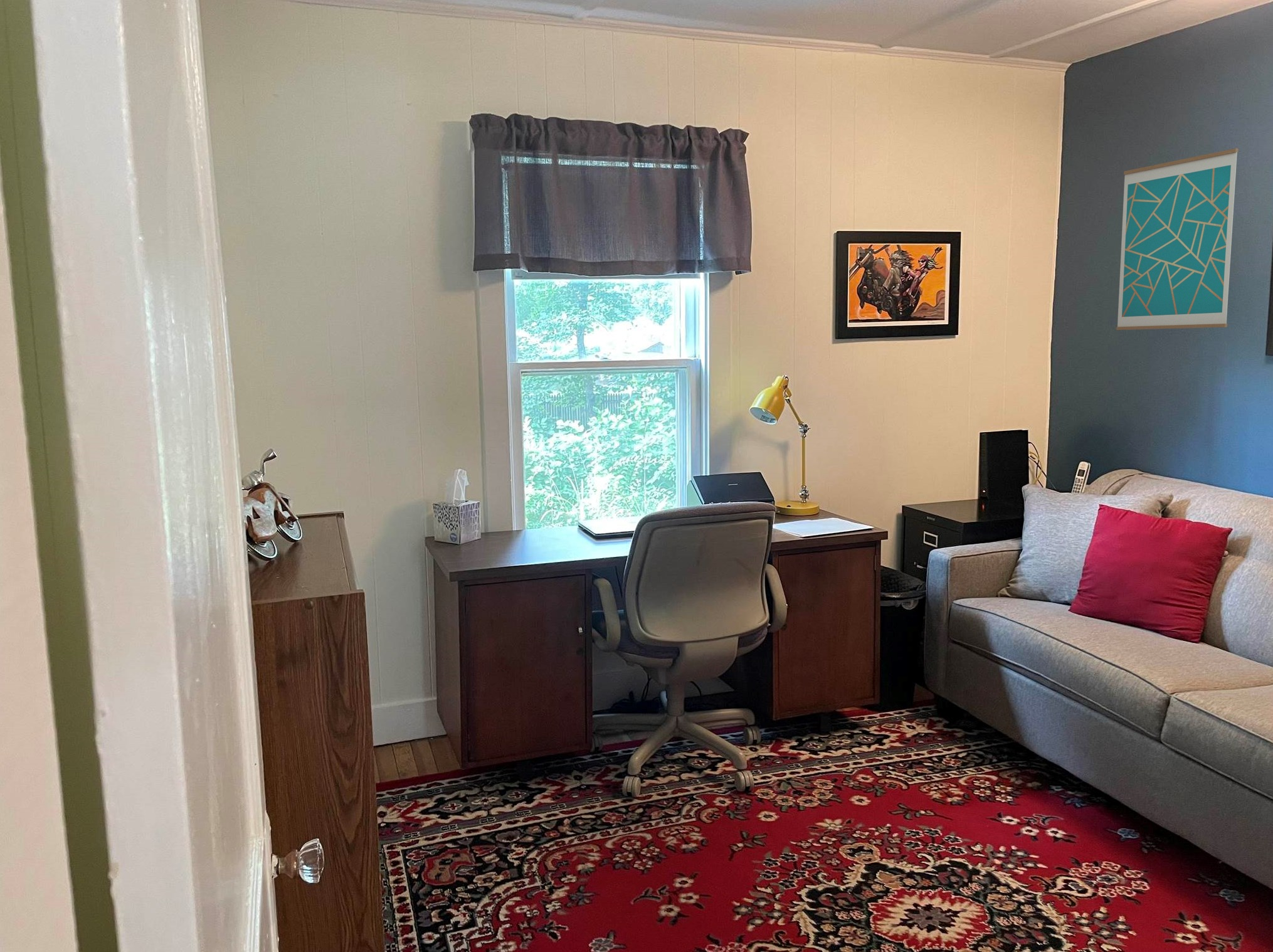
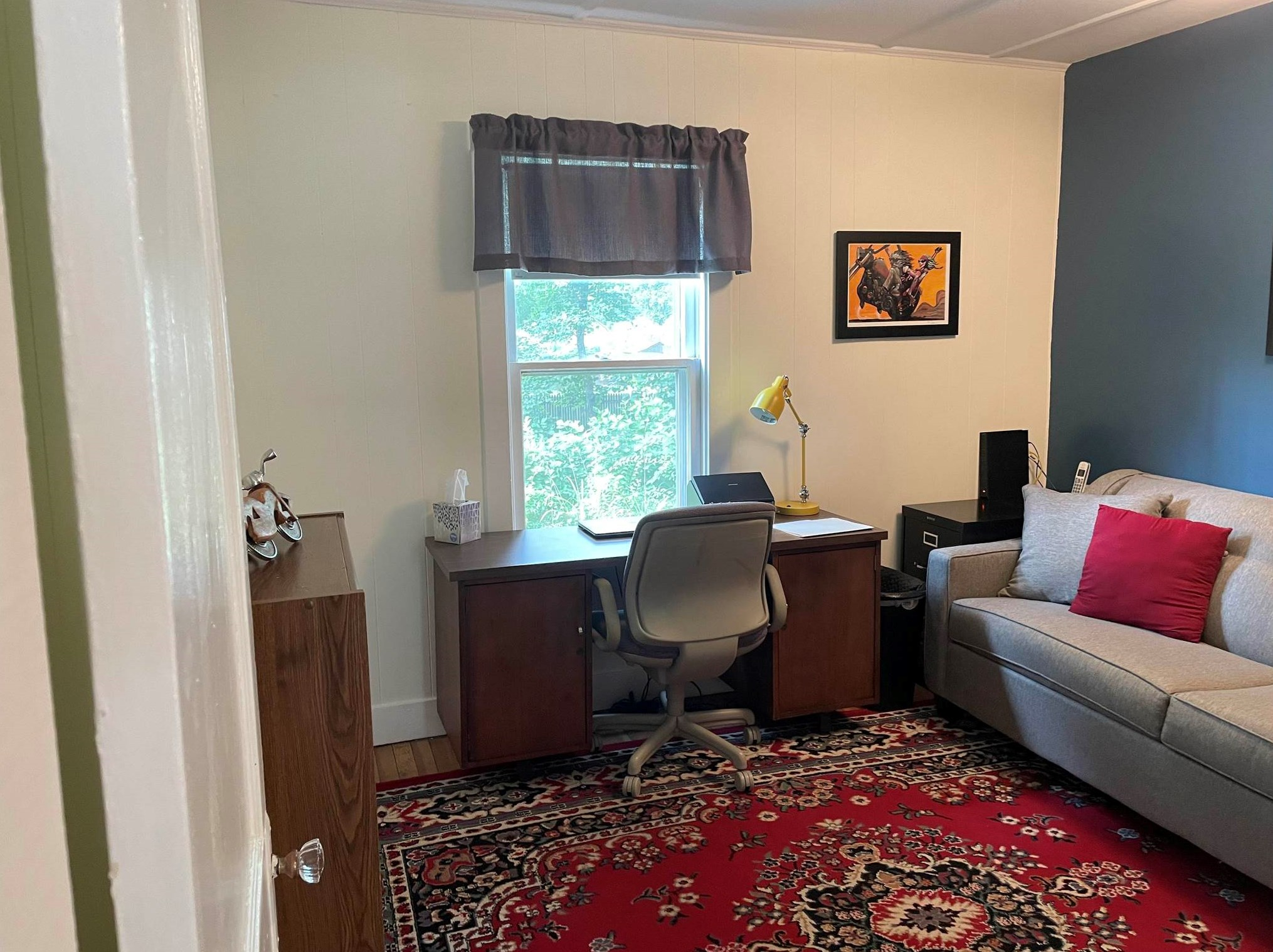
- wall art [1116,148,1239,331]
